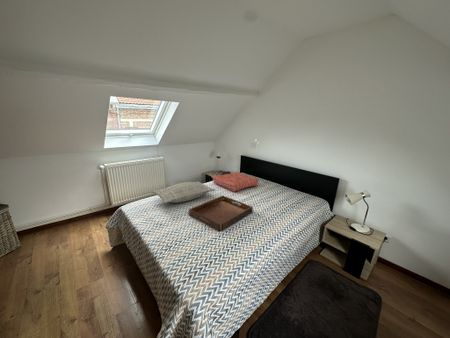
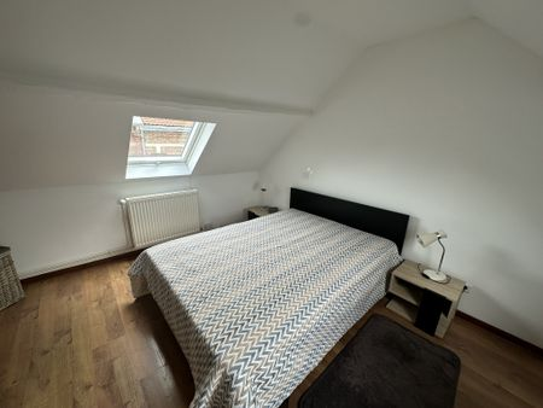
- seat cushion [212,171,259,193]
- pillow [151,181,216,204]
- serving tray [188,195,254,233]
